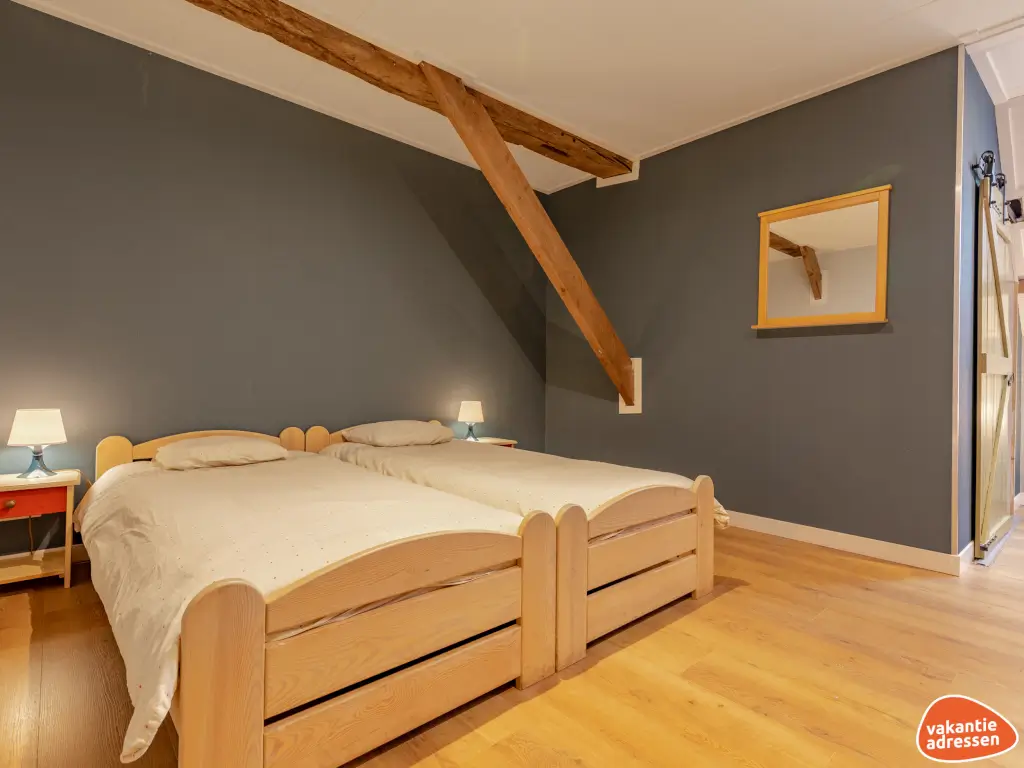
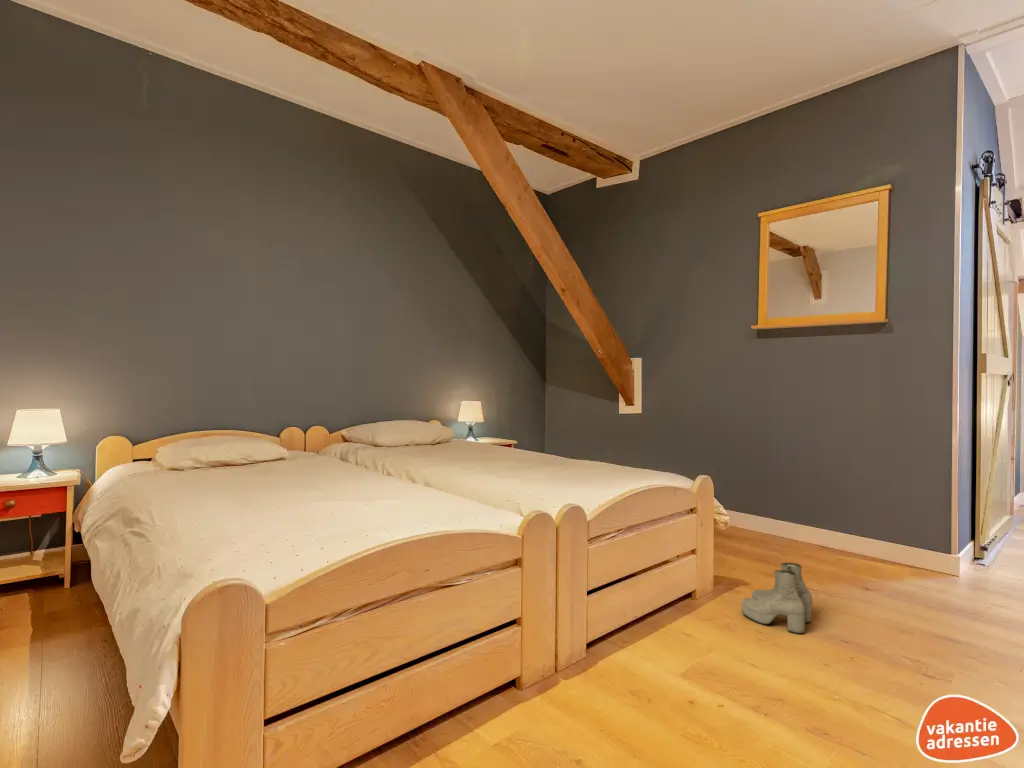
+ boots [740,562,814,634]
